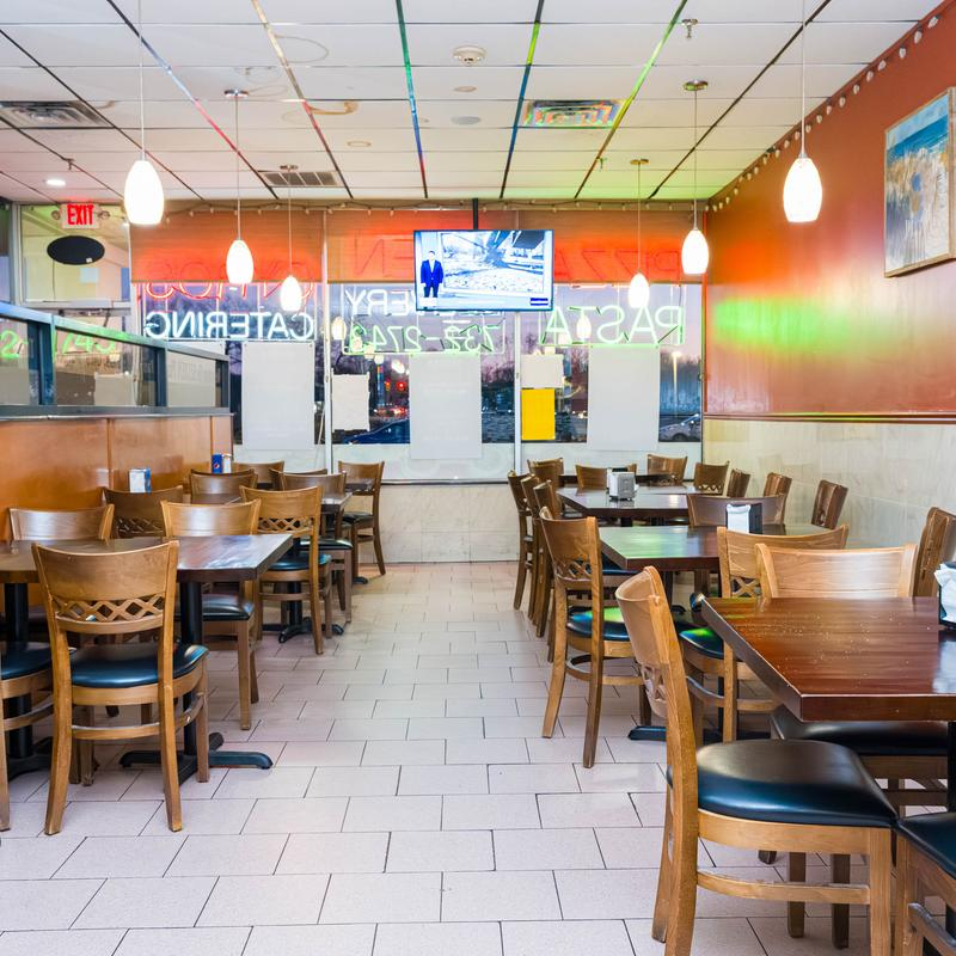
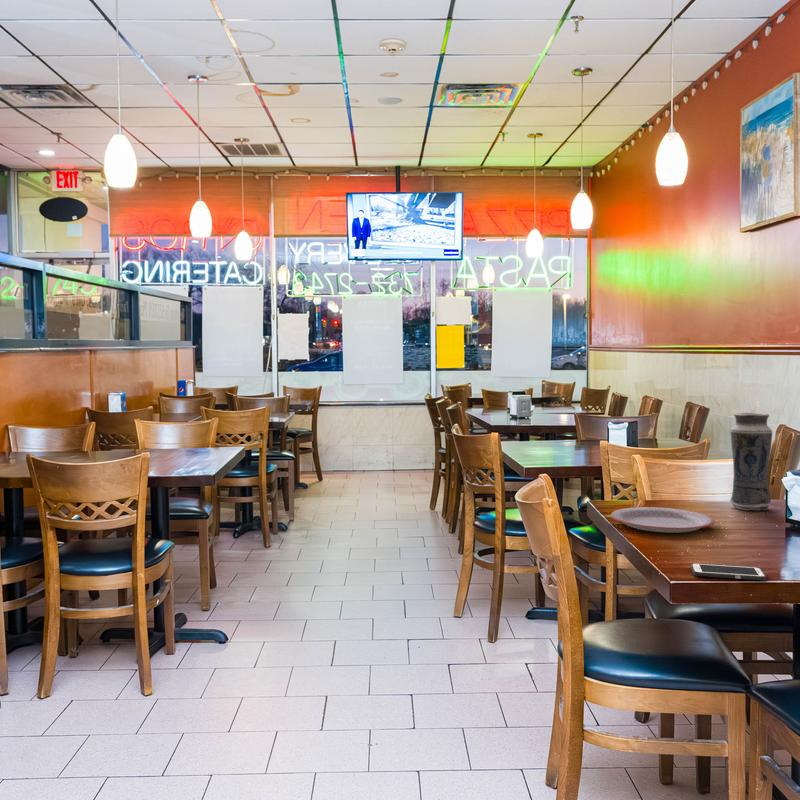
+ vase [730,412,773,511]
+ plate [610,506,715,534]
+ cell phone [690,562,767,581]
